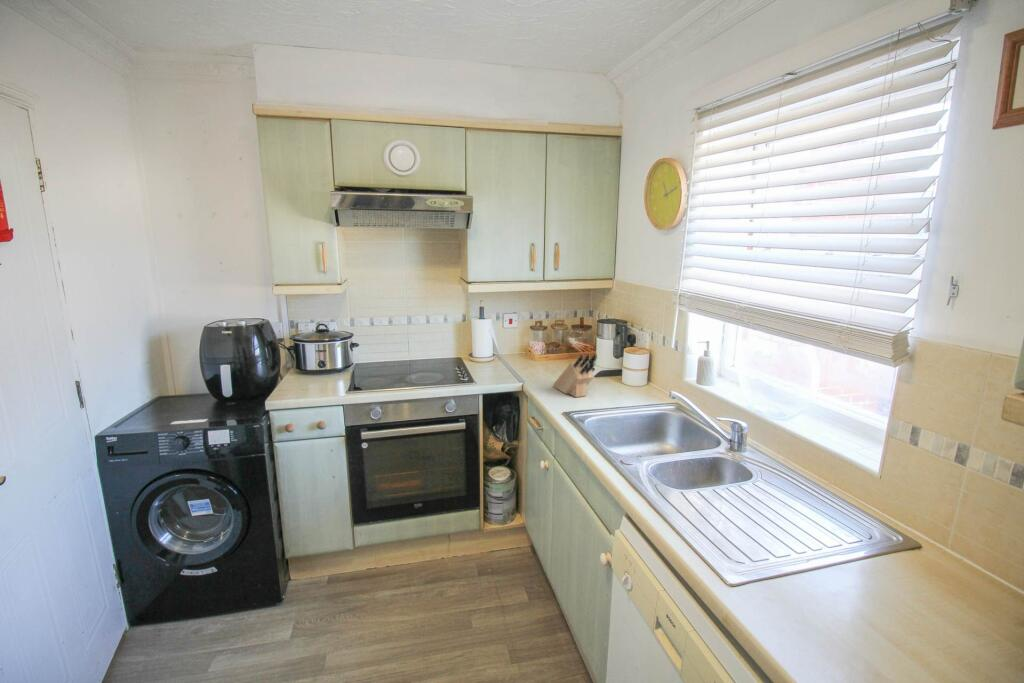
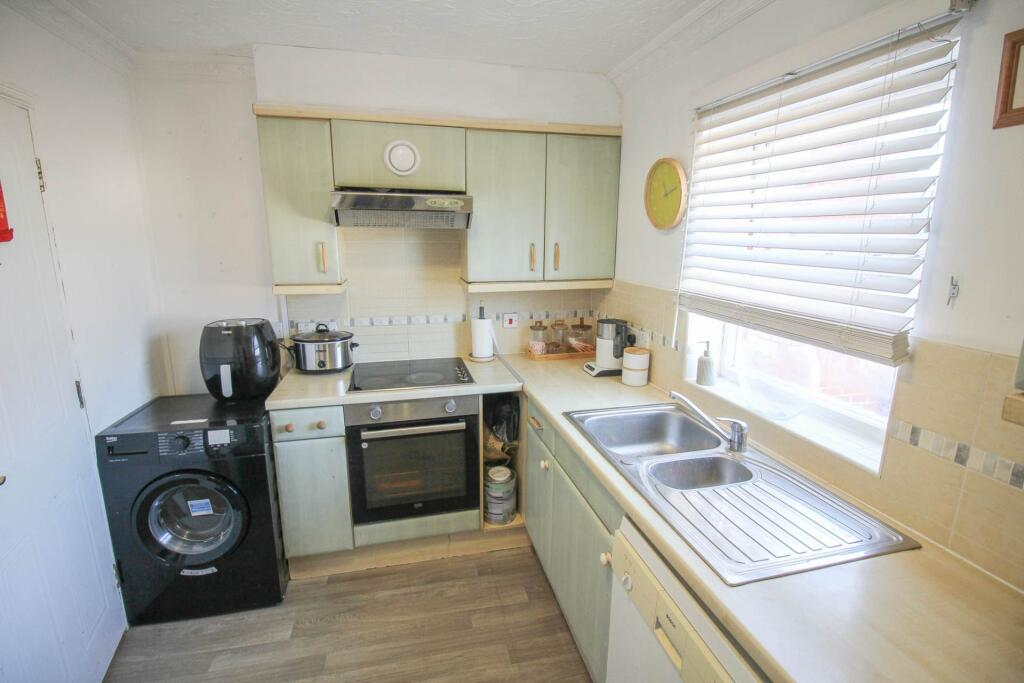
- knife block [552,353,598,398]
